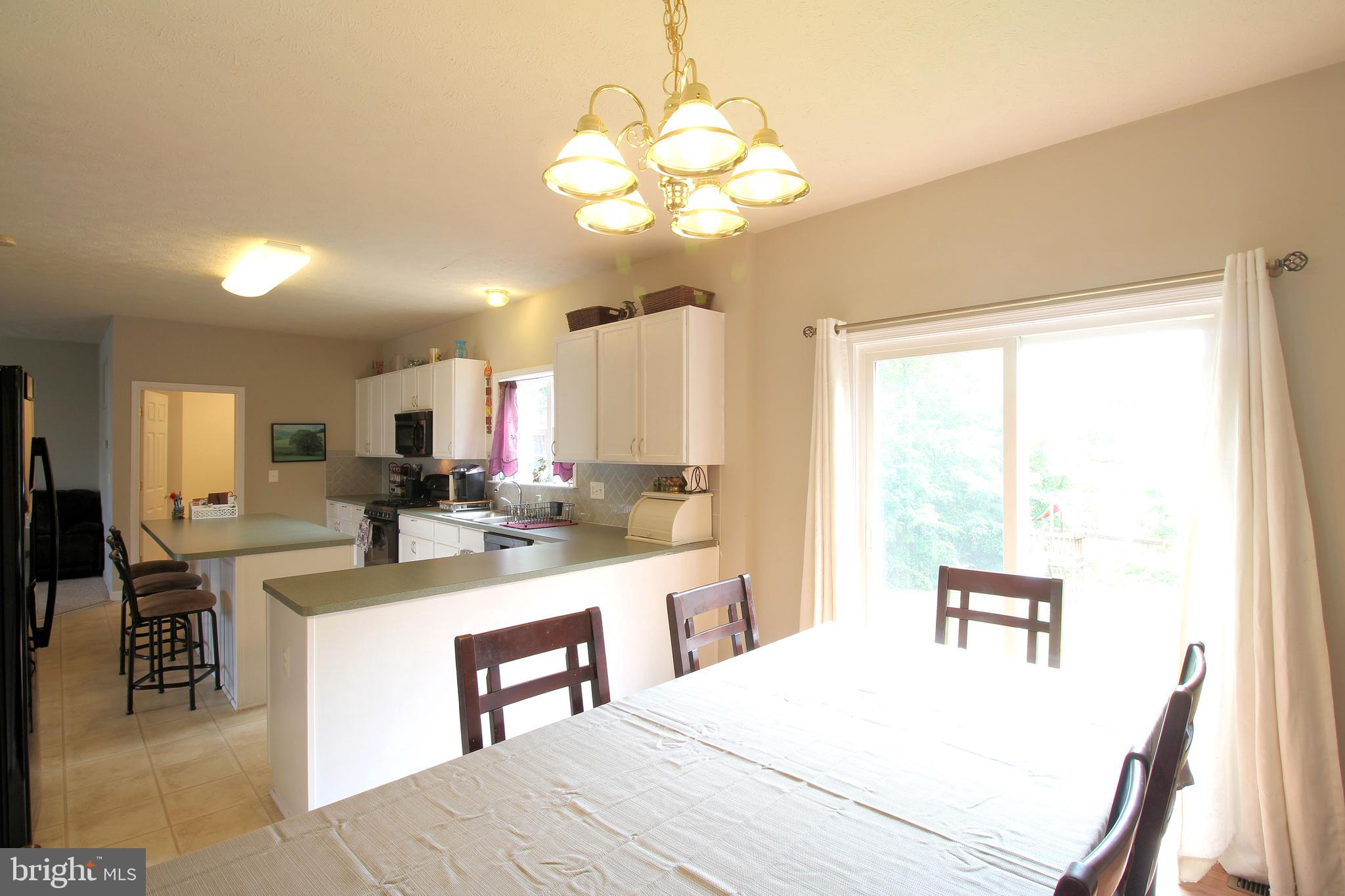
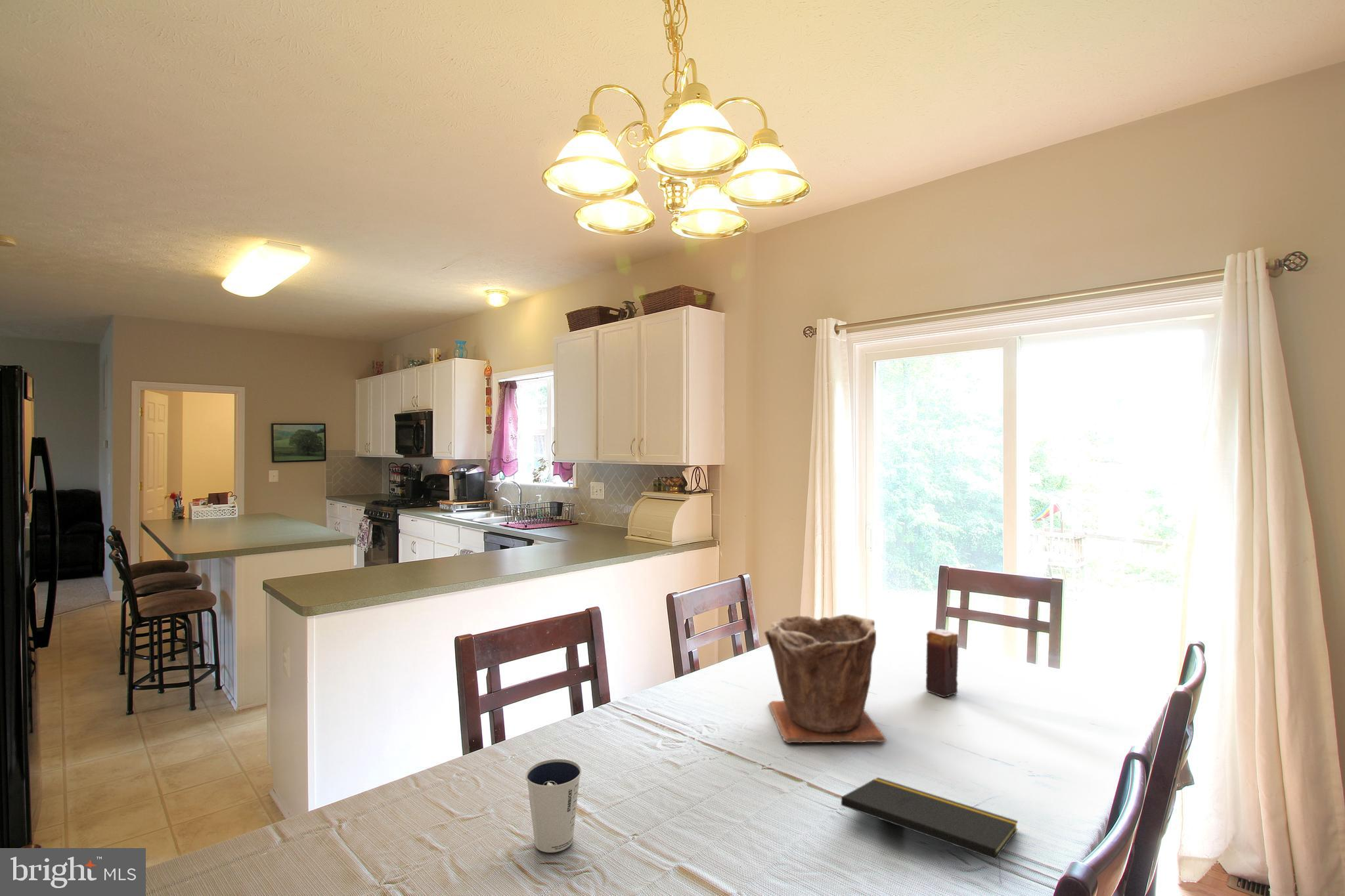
+ plant pot [764,614,887,744]
+ dixie cup [525,759,582,853]
+ notepad [841,777,1019,884]
+ candle [925,628,959,698]
